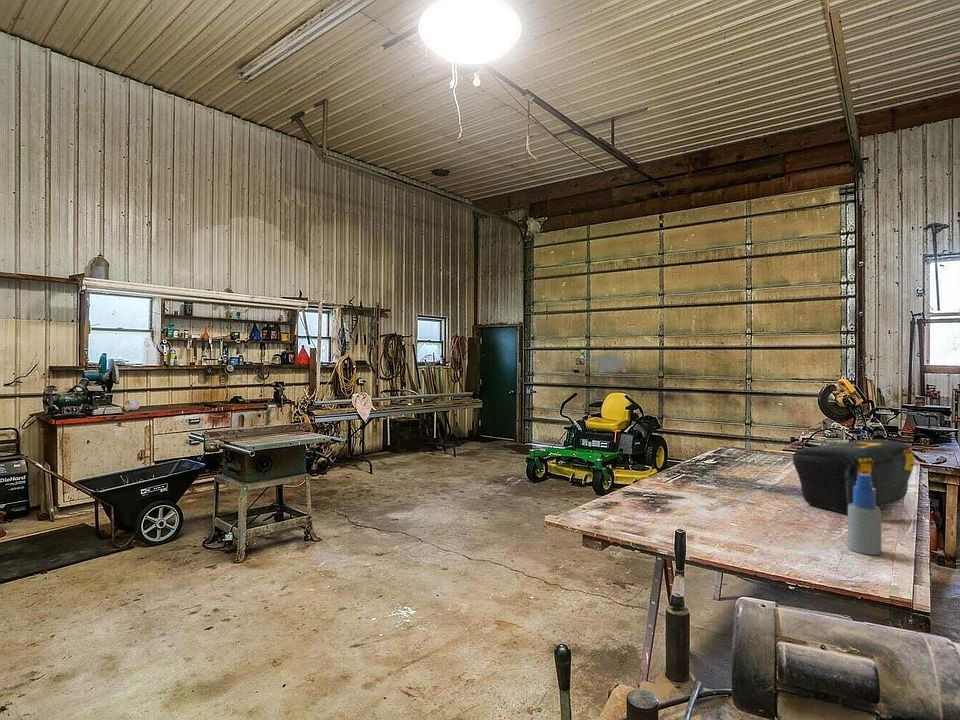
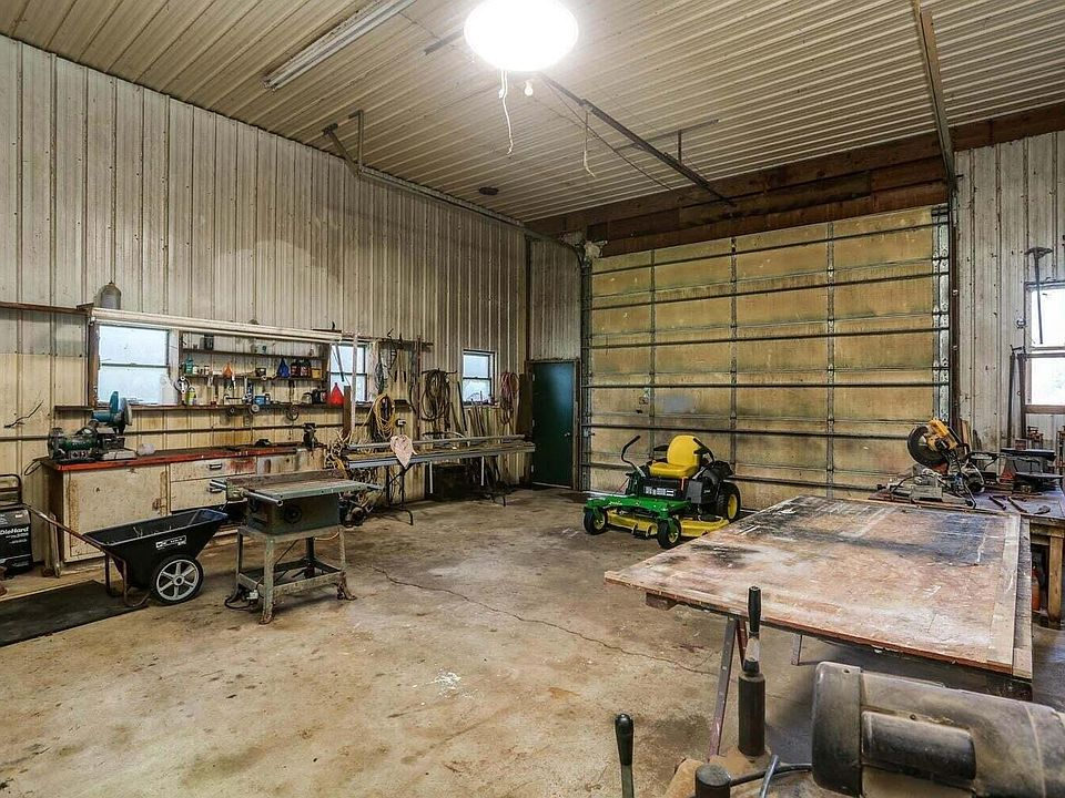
- spray bottle [847,474,882,556]
- toolbox [792,438,915,515]
